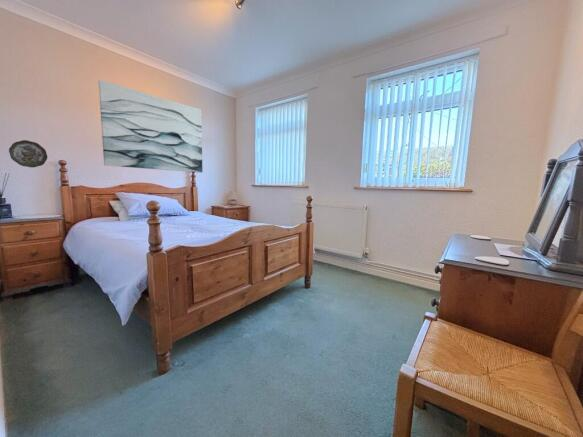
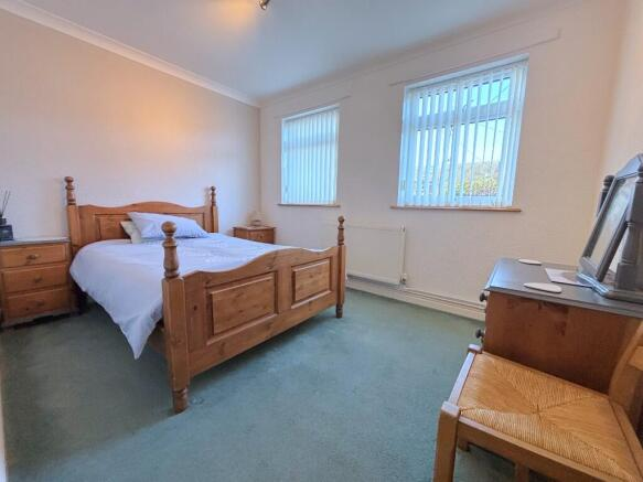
- decorative plate [8,139,48,168]
- wall art [98,79,203,173]
